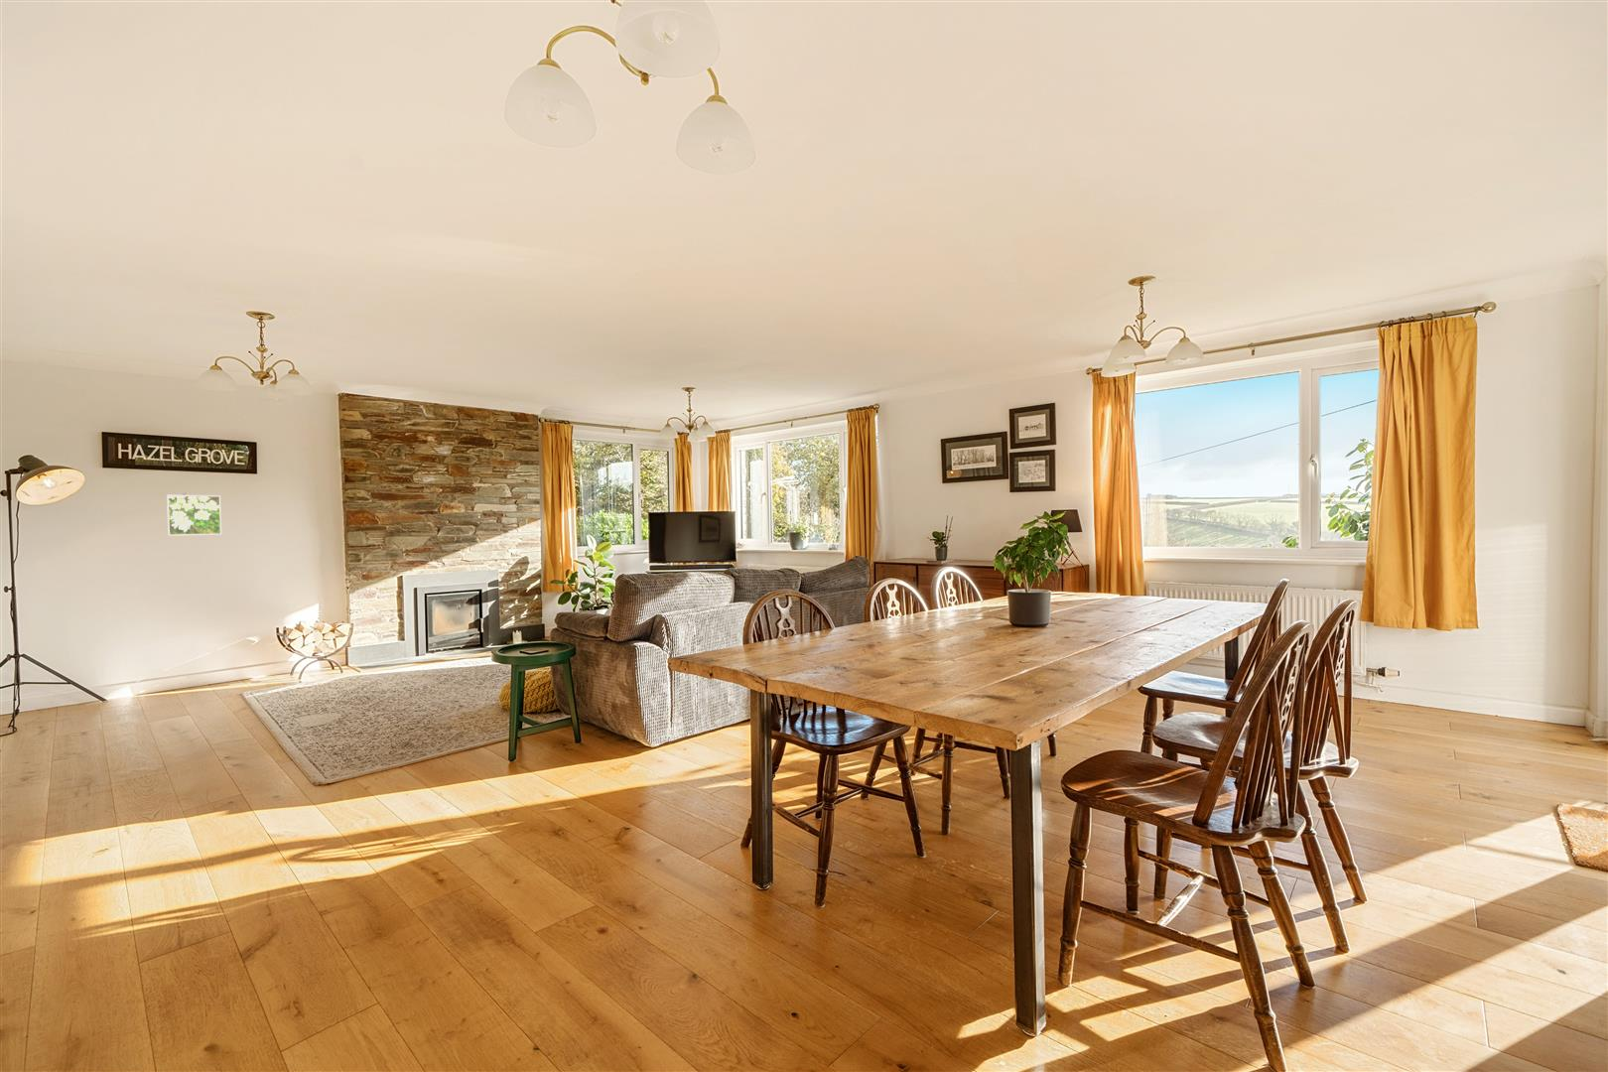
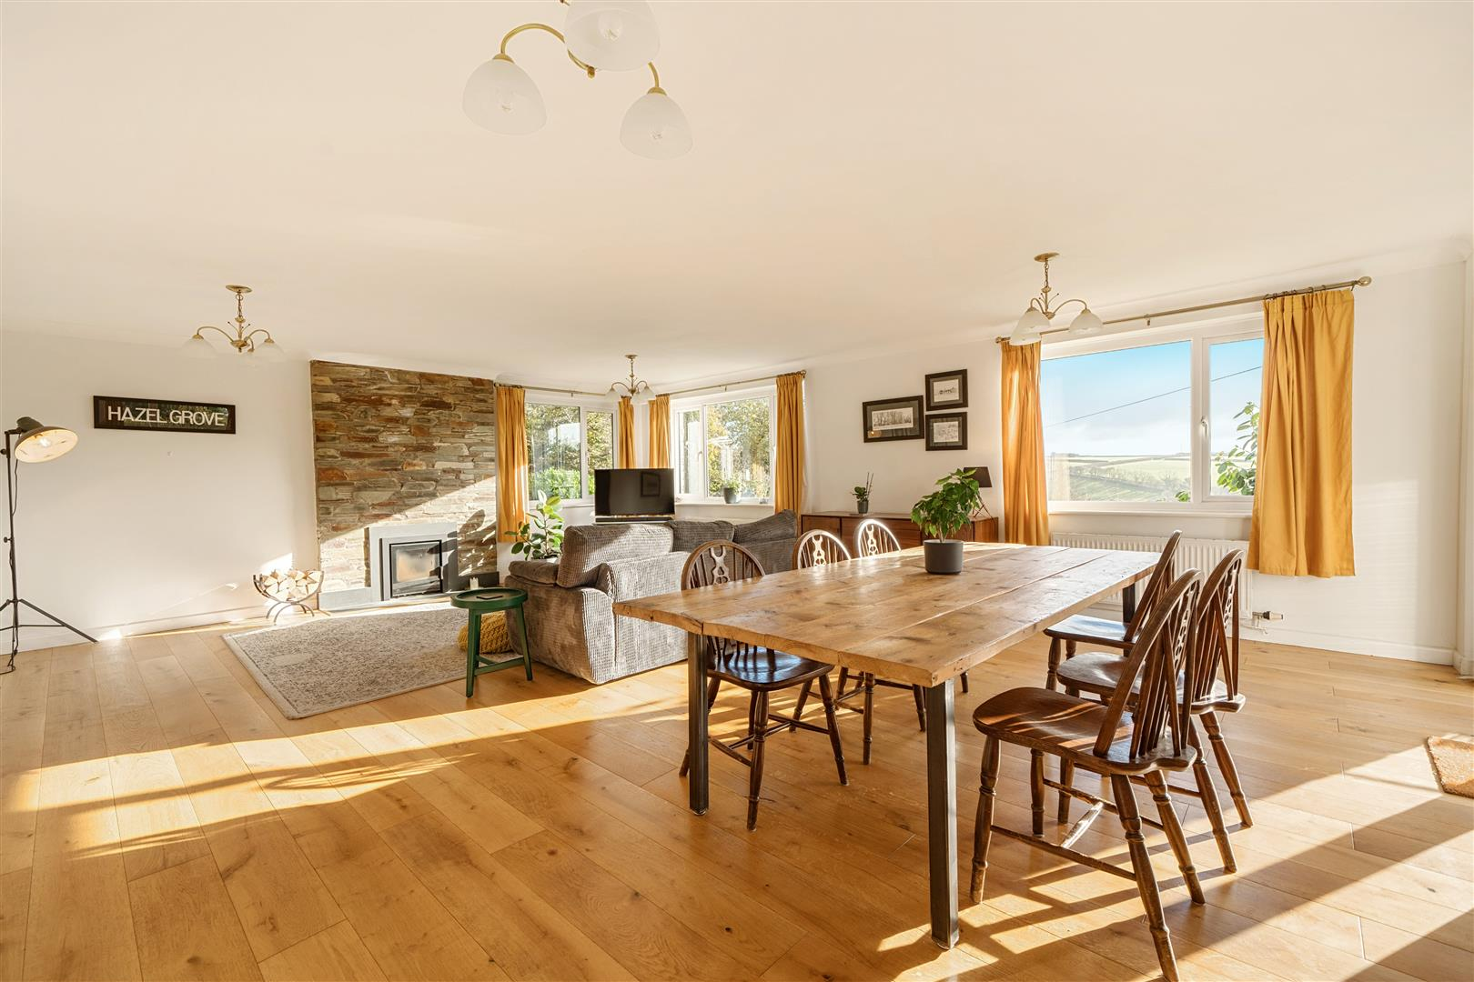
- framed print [166,494,223,537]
